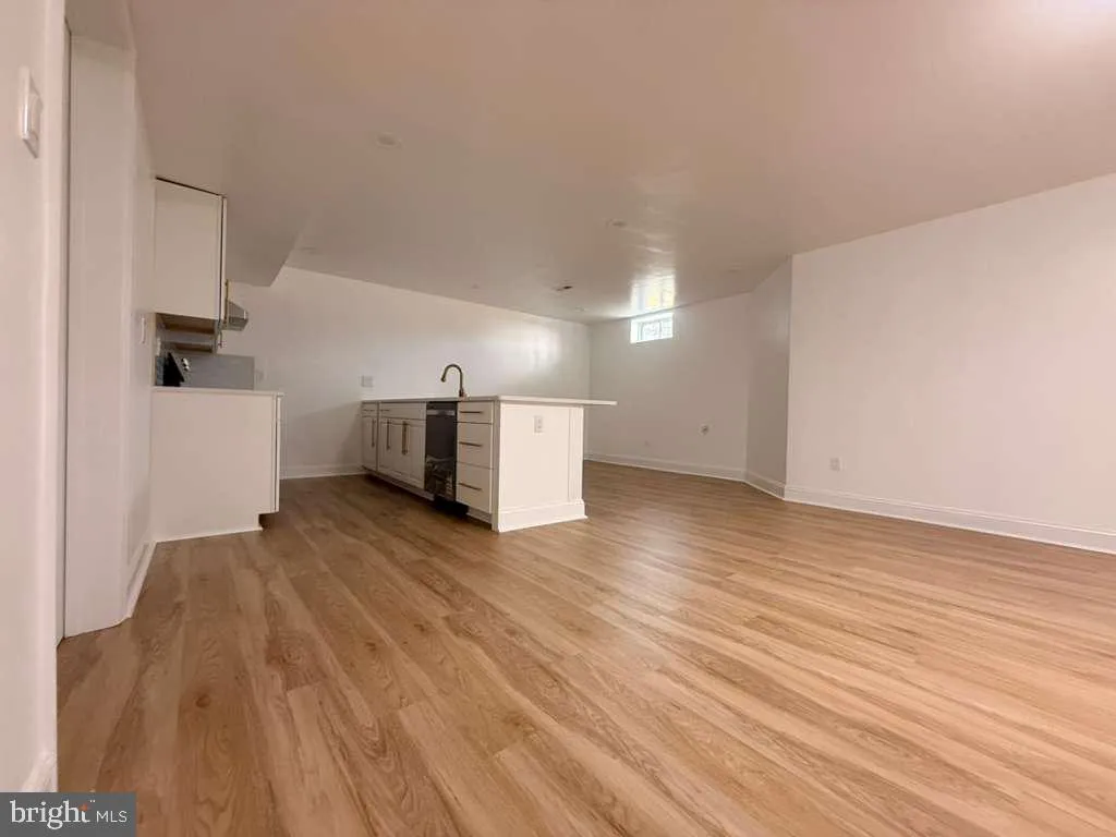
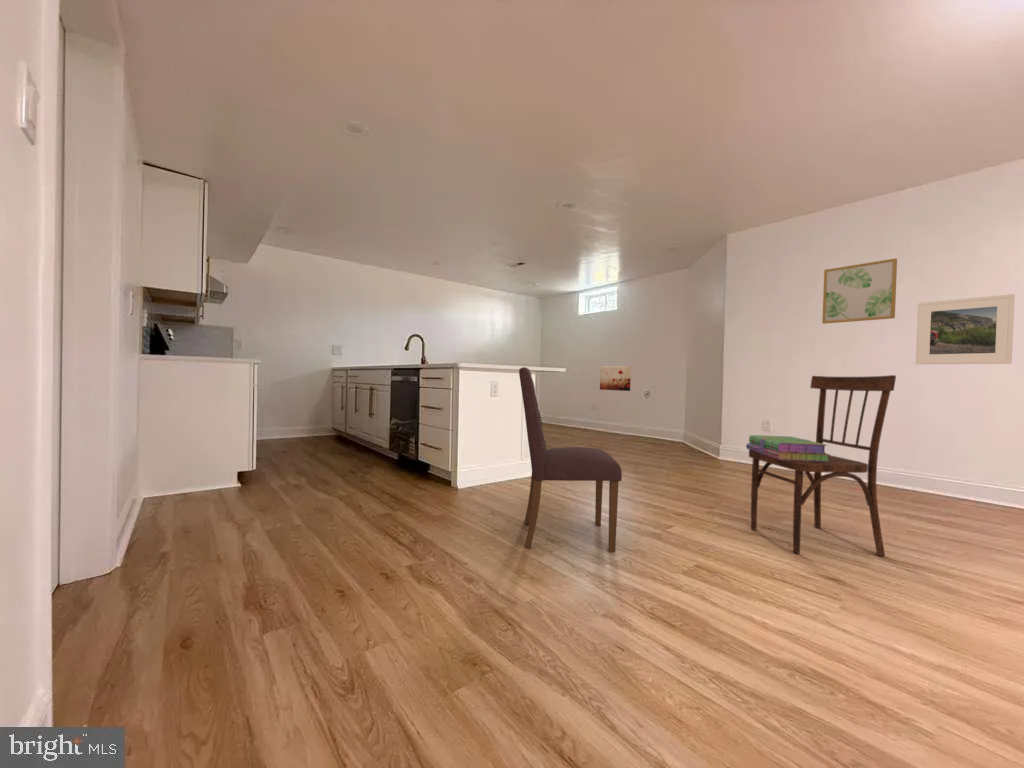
+ wall art [599,365,632,392]
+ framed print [914,293,1016,365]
+ stack of books [745,434,831,462]
+ dining chair [748,374,897,557]
+ wall art [821,257,898,325]
+ dining chair [518,366,623,553]
